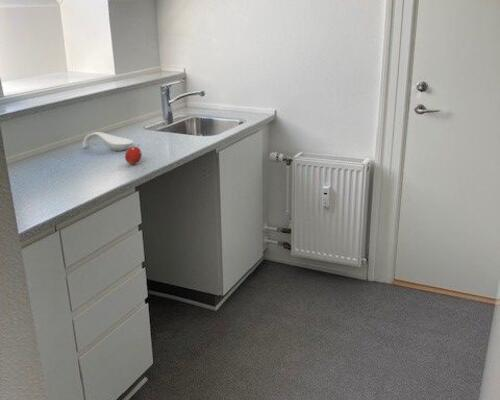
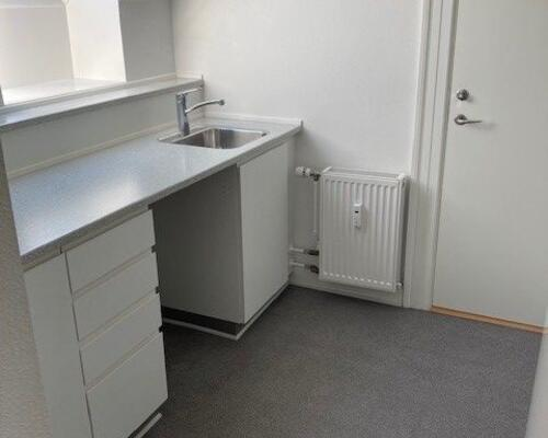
- fruit [124,144,143,165]
- spoon rest [82,131,134,152]
